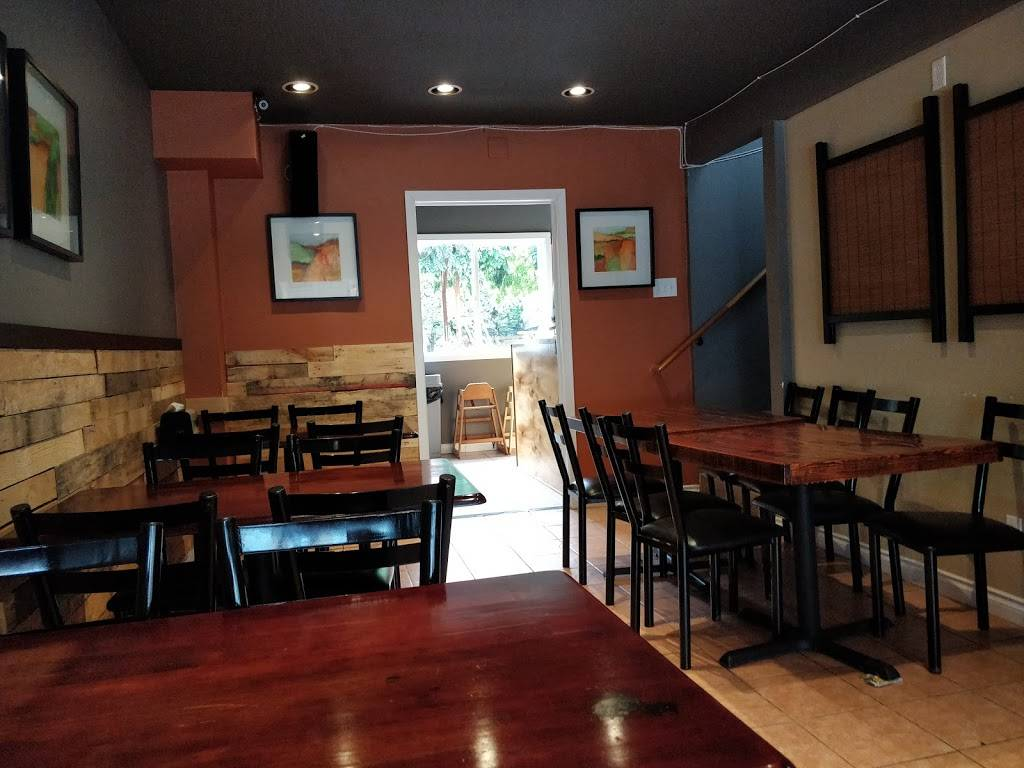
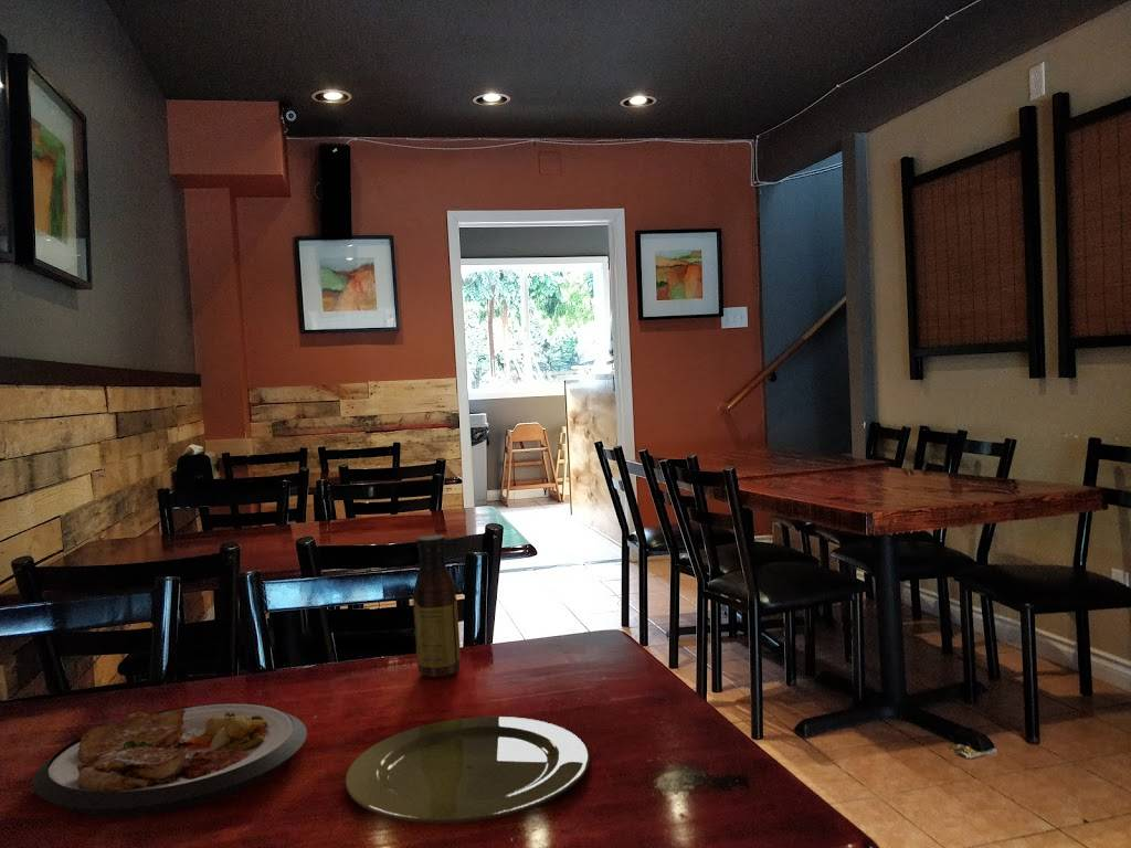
+ plate [345,716,591,825]
+ sauce bottle [412,533,462,678]
+ plate [31,702,308,817]
